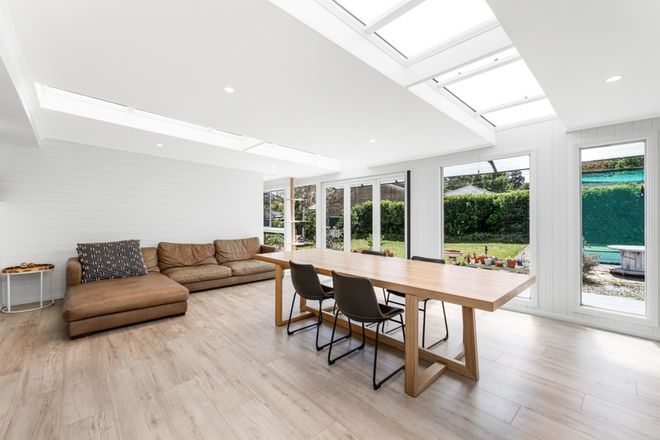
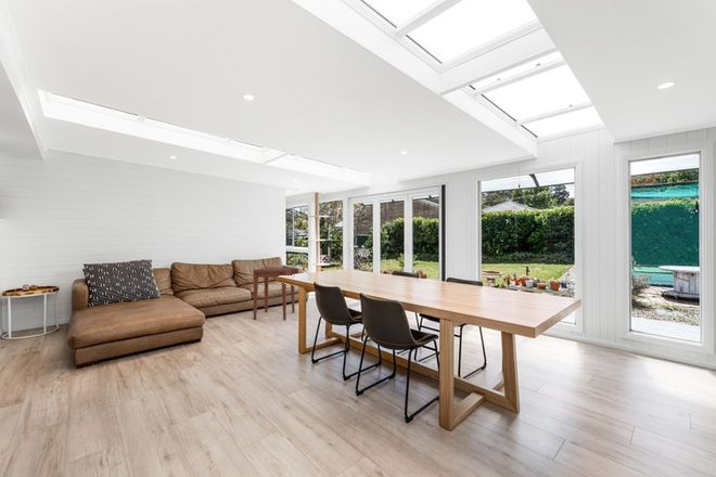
+ side table [252,267,296,321]
